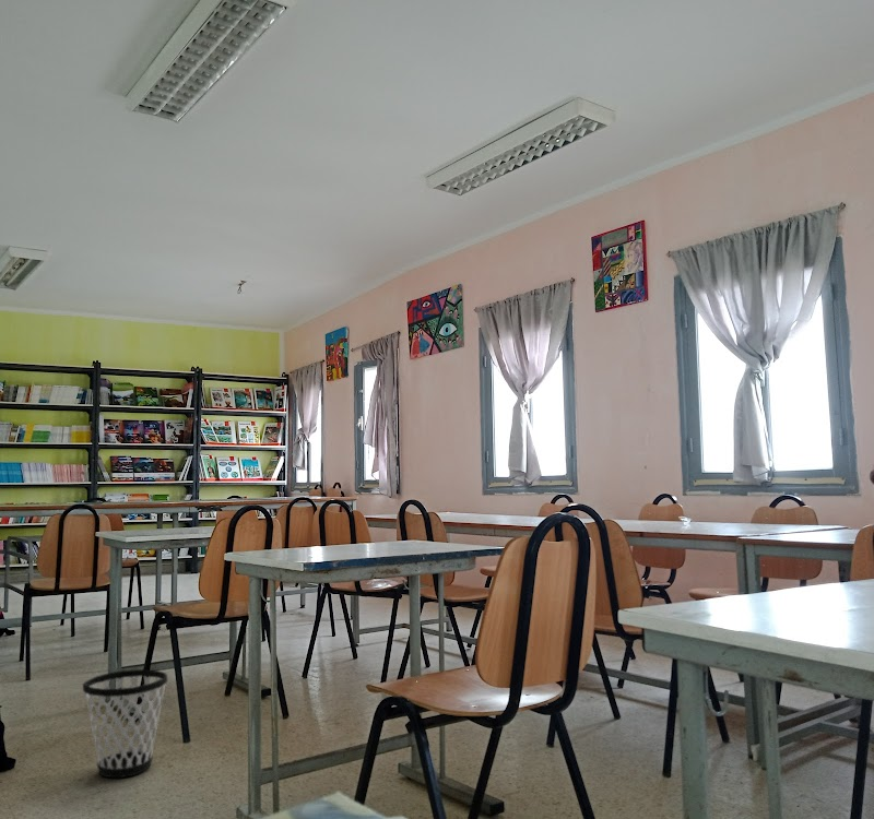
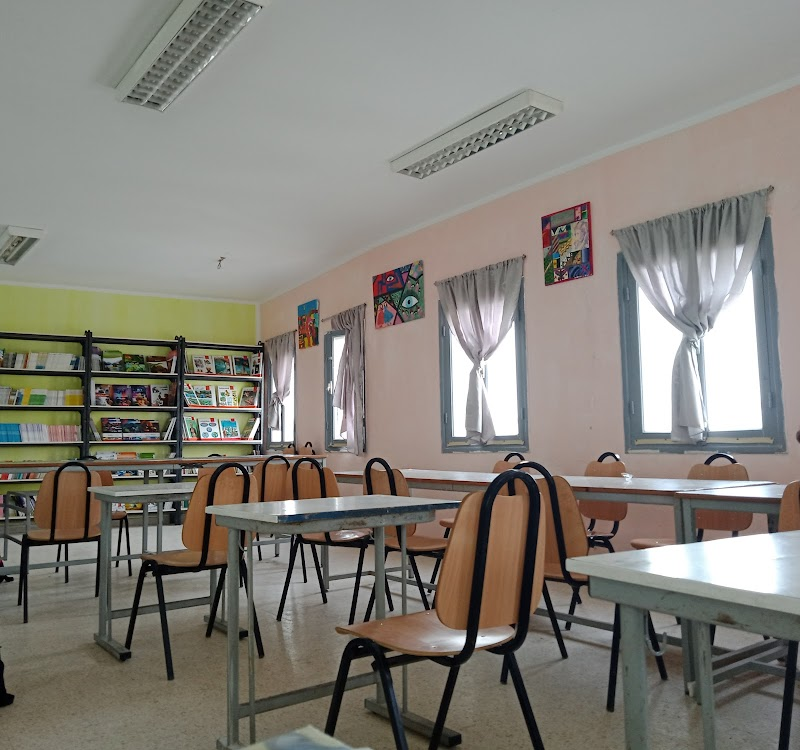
- wastebasket [82,668,169,779]
